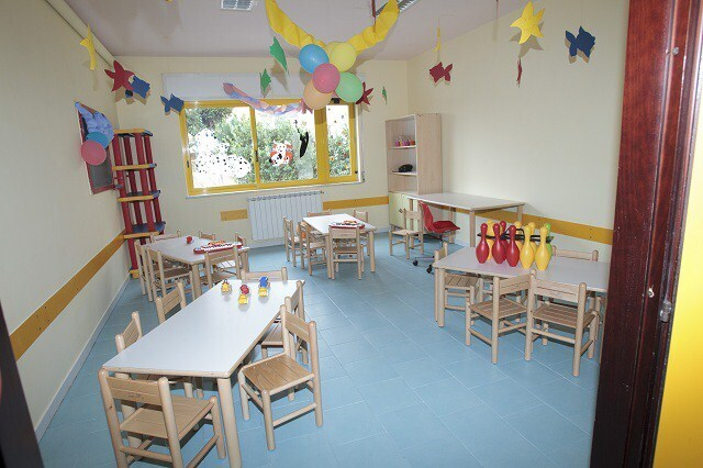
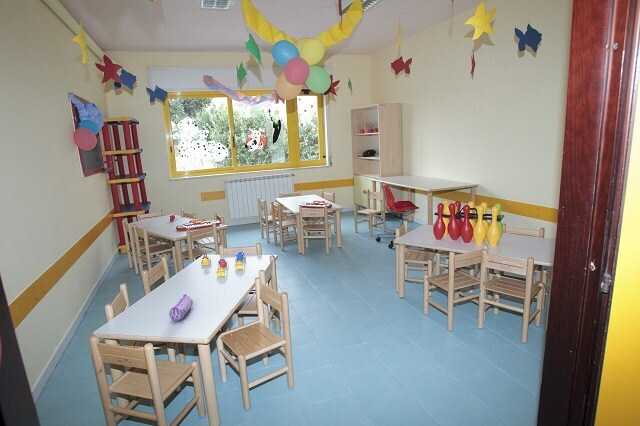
+ pencil case [168,294,194,322]
